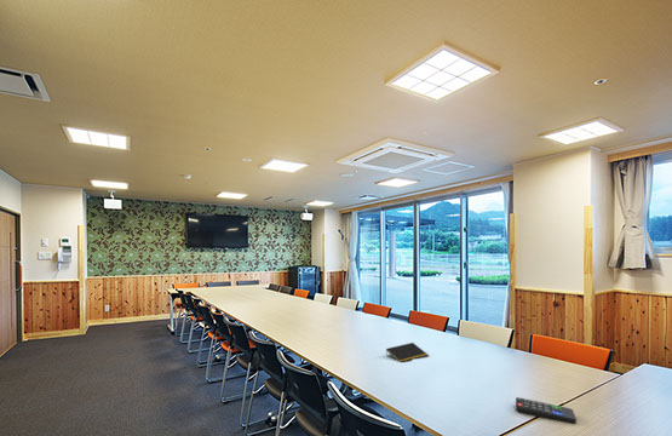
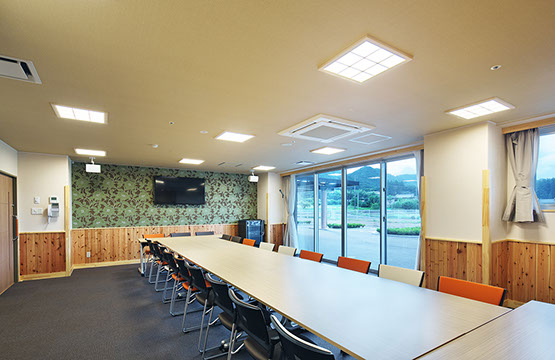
- notepad [385,342,430,363]
- remote control [515,396,576,425]
